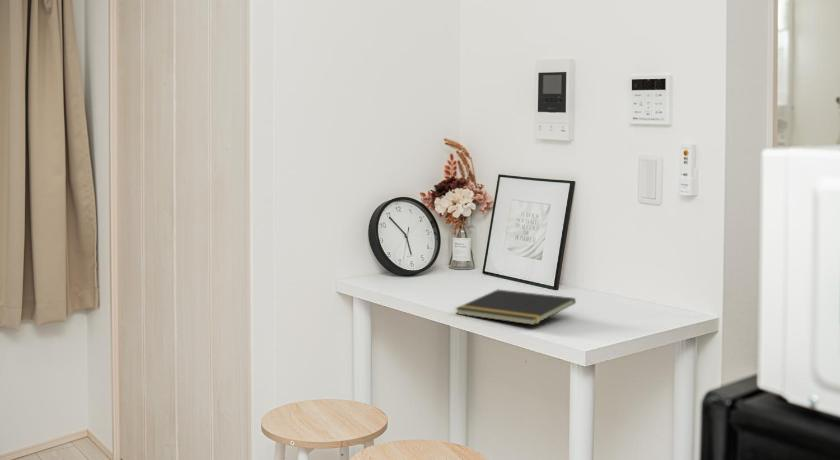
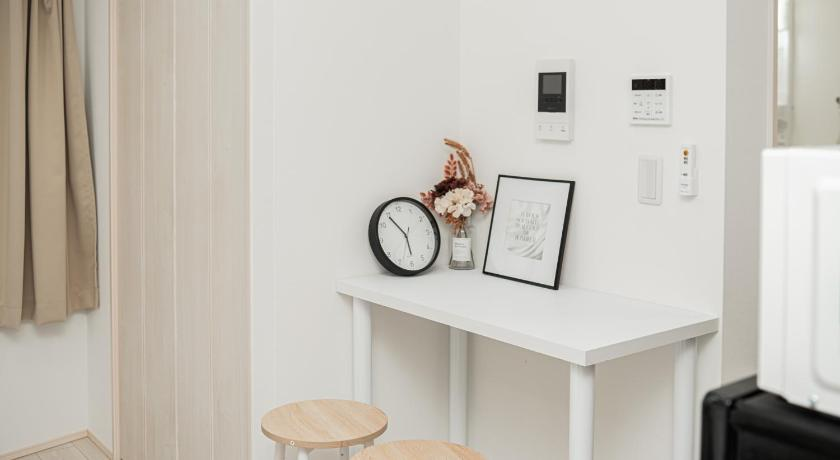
- notepad [454,289,577,326]
